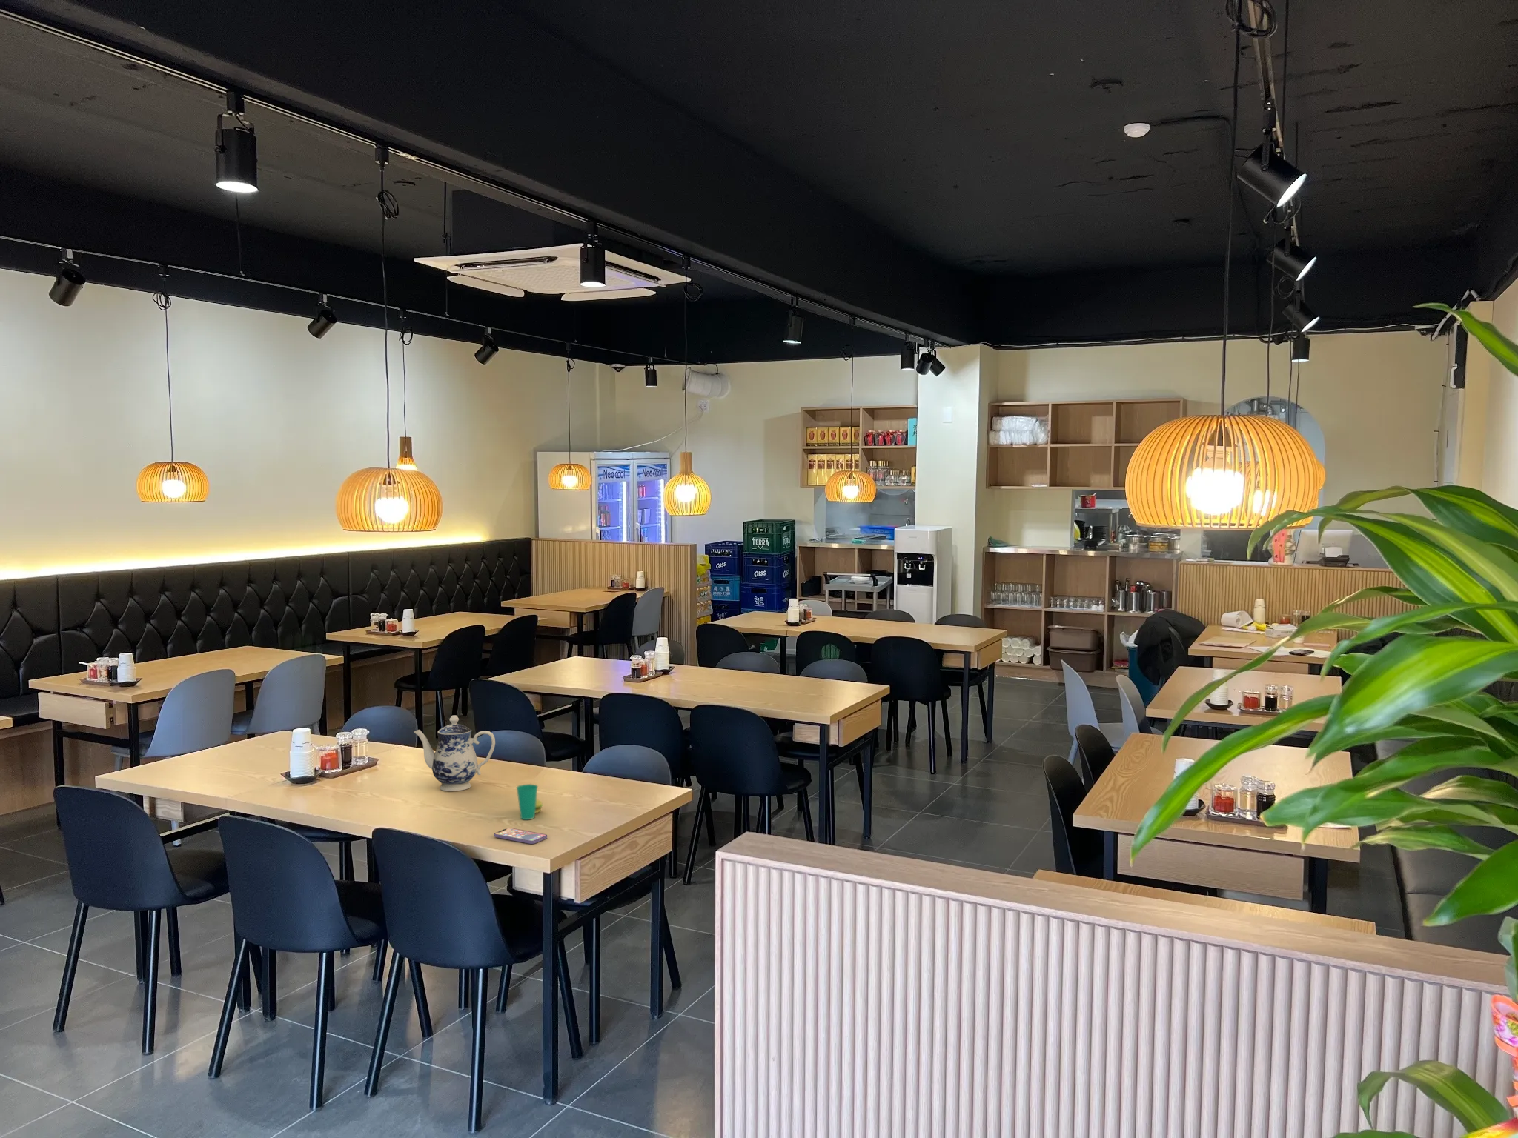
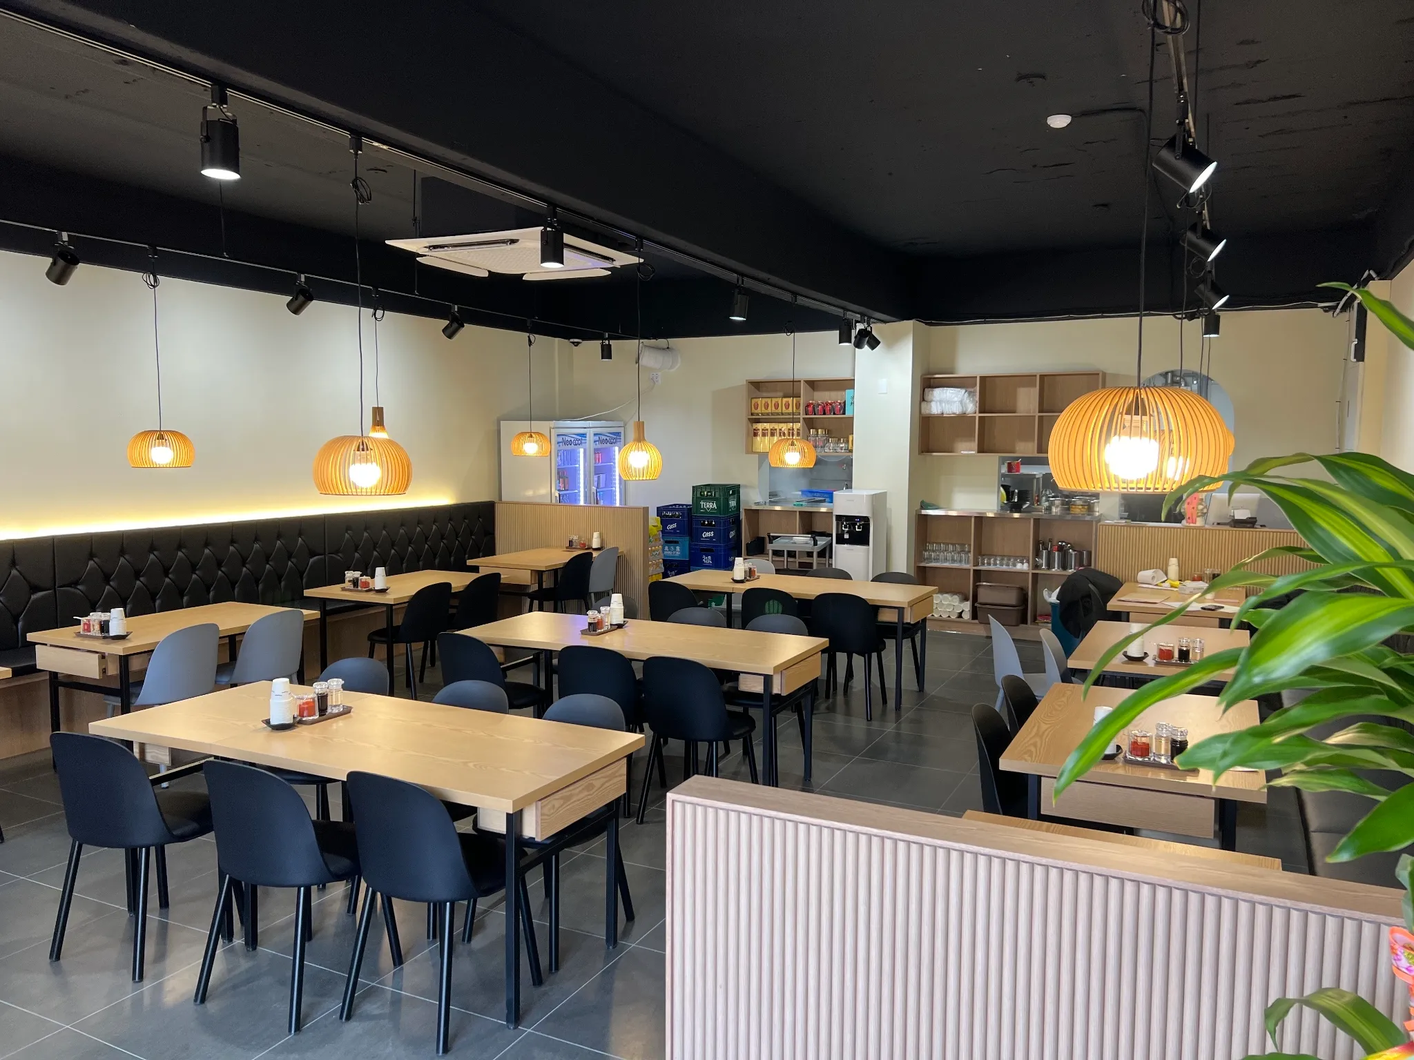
- cup [516,783,544,820]
- smartphone [494,827,547,845]
- teapot [412,715,496,793]
